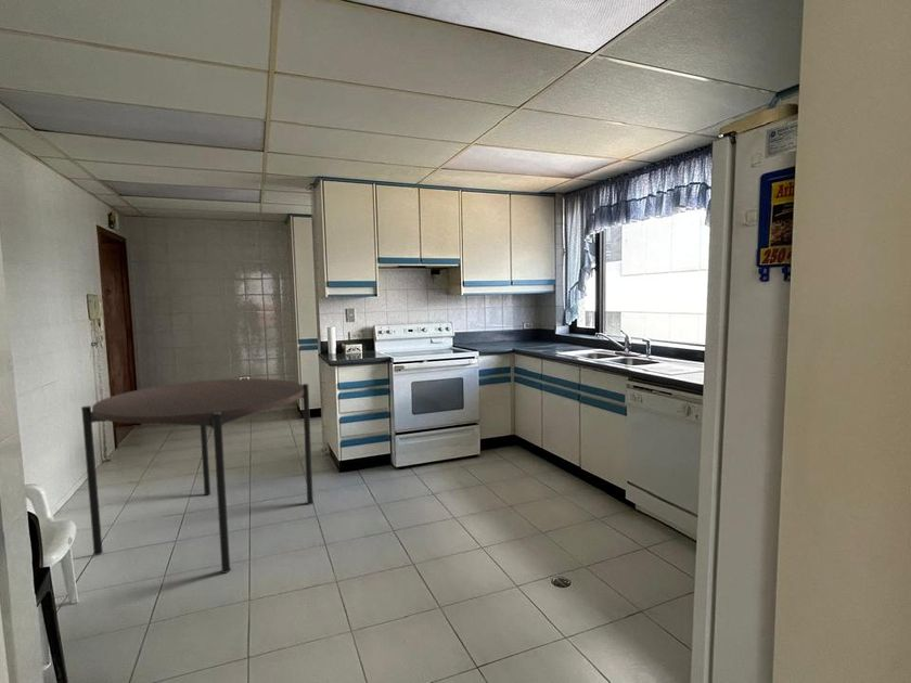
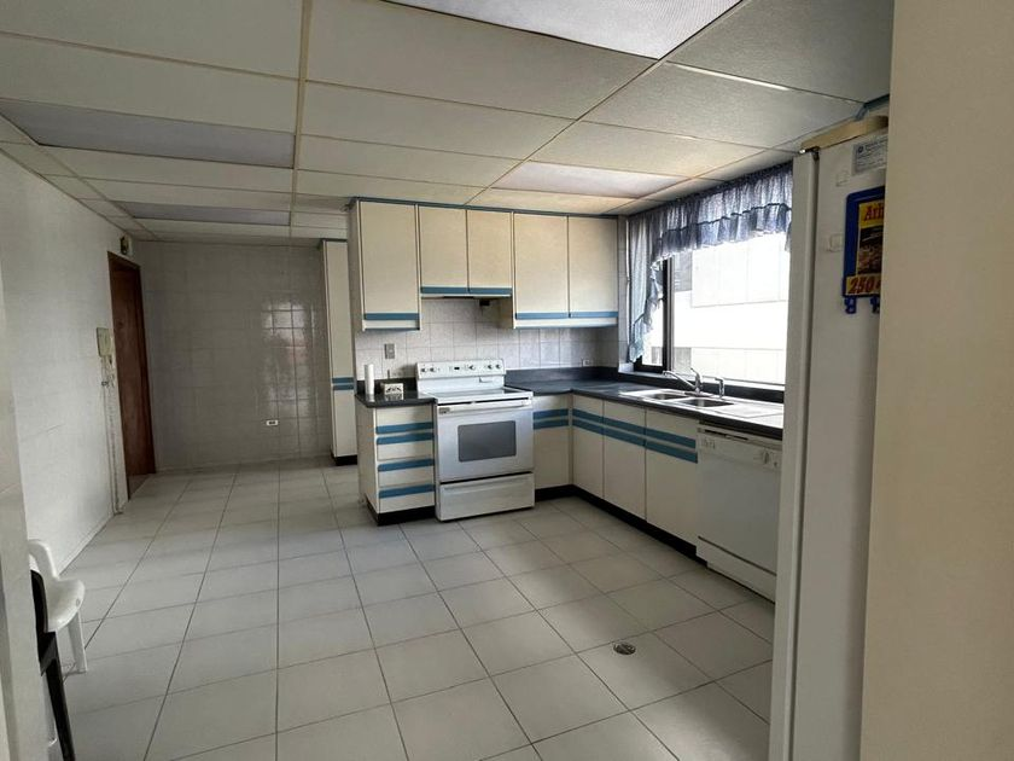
- dining table [80,377,315,575]
